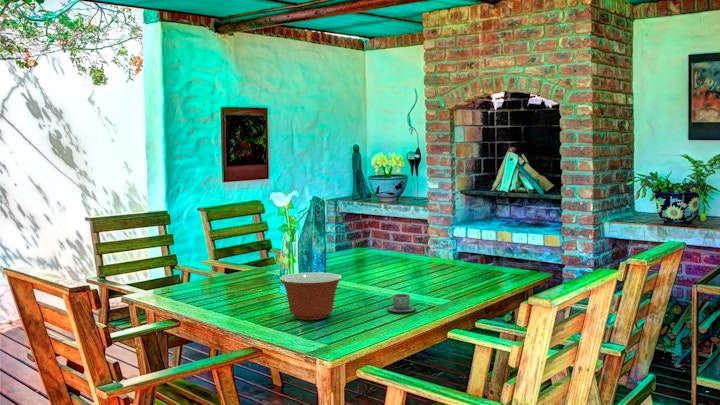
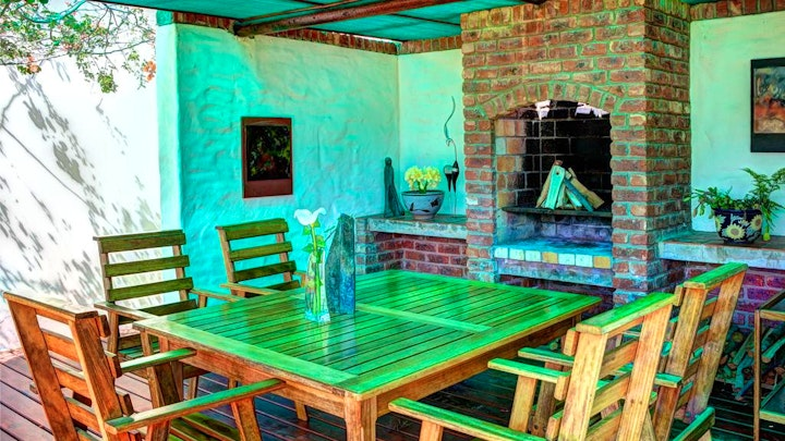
- cup [386,293,417,313]
- mixing bowl [279,271,343,321]
